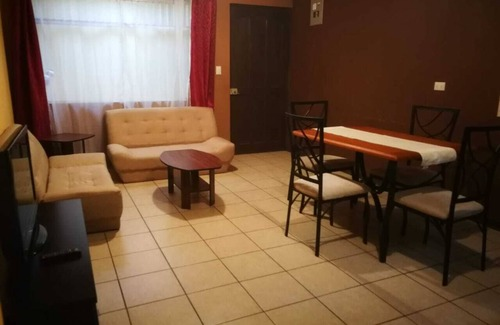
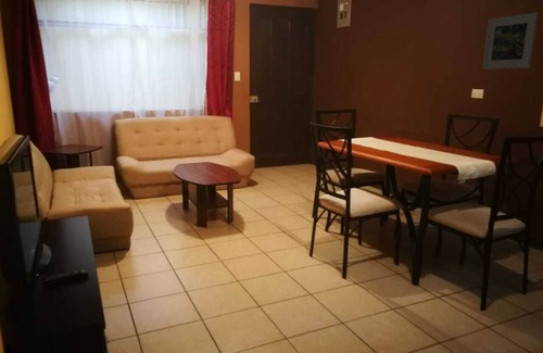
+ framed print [481,11,540,71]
